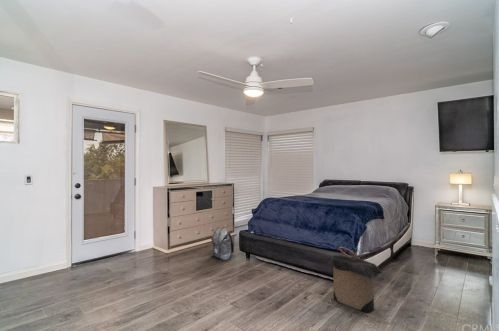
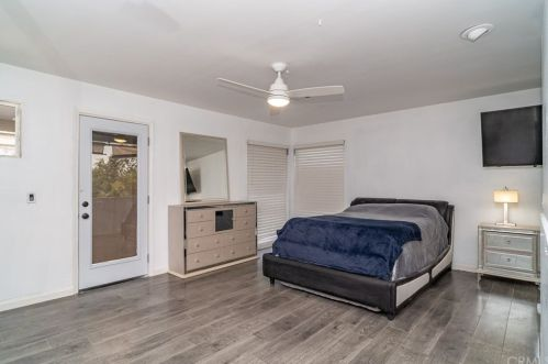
- laundry hamper [328,246,382,314]
- backpack [210,225,235,261]
